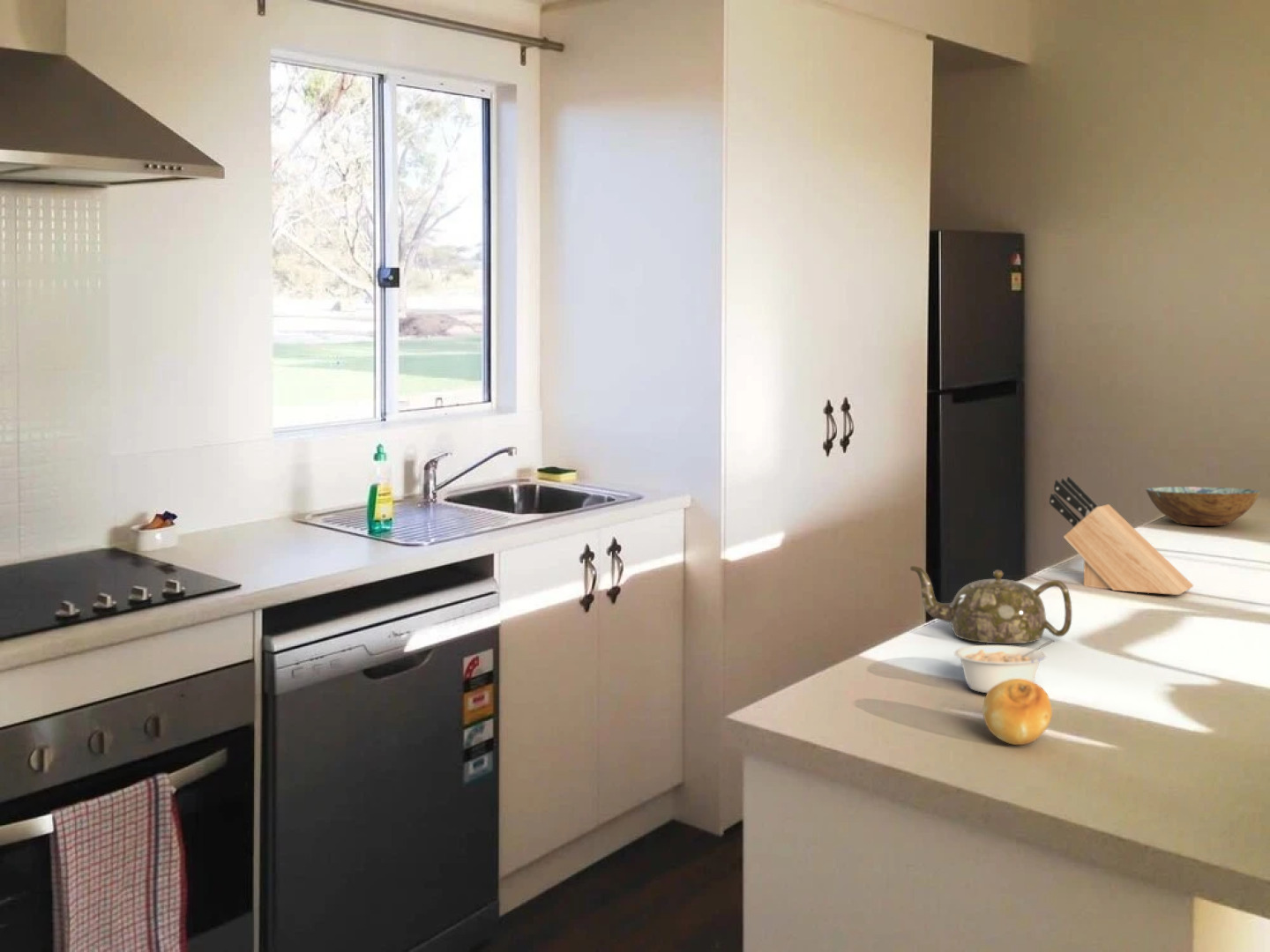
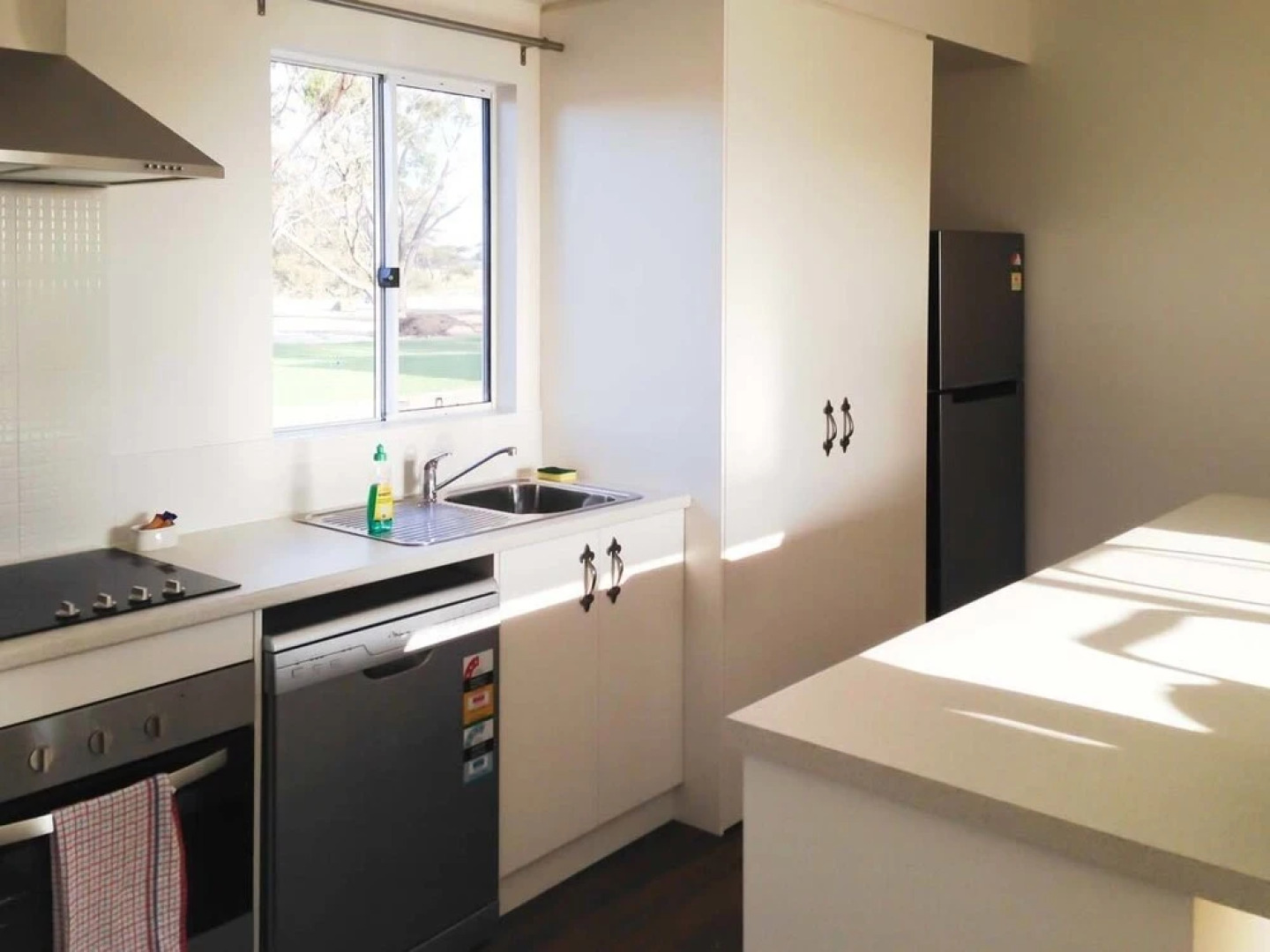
- teapot [909,565,1072,644]
- legume [953,640,1056,694]
- knife block [1049,476,1194,596]
- fruit [982,678,1053,746]
- bowl [1145,486,1261,526]
